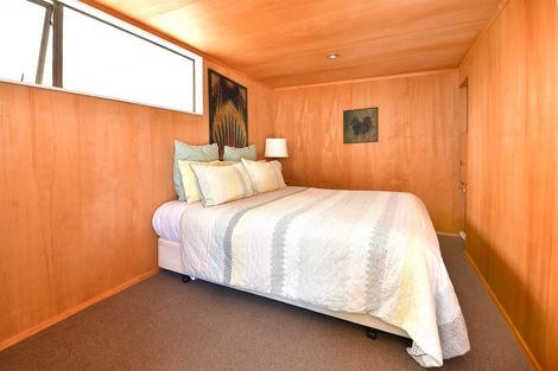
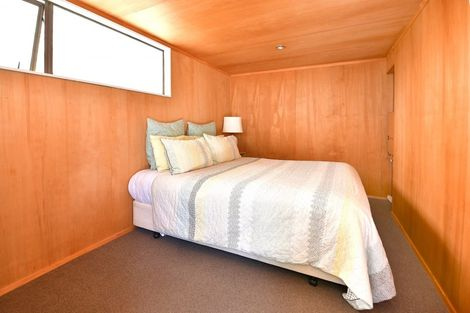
- wall art [207,66,249,161]
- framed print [342,105,380,145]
